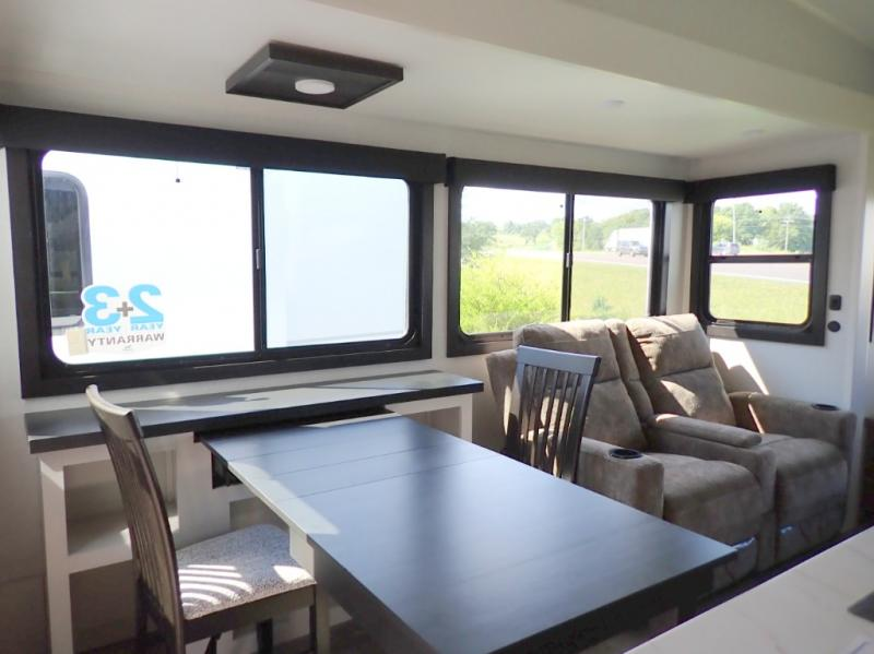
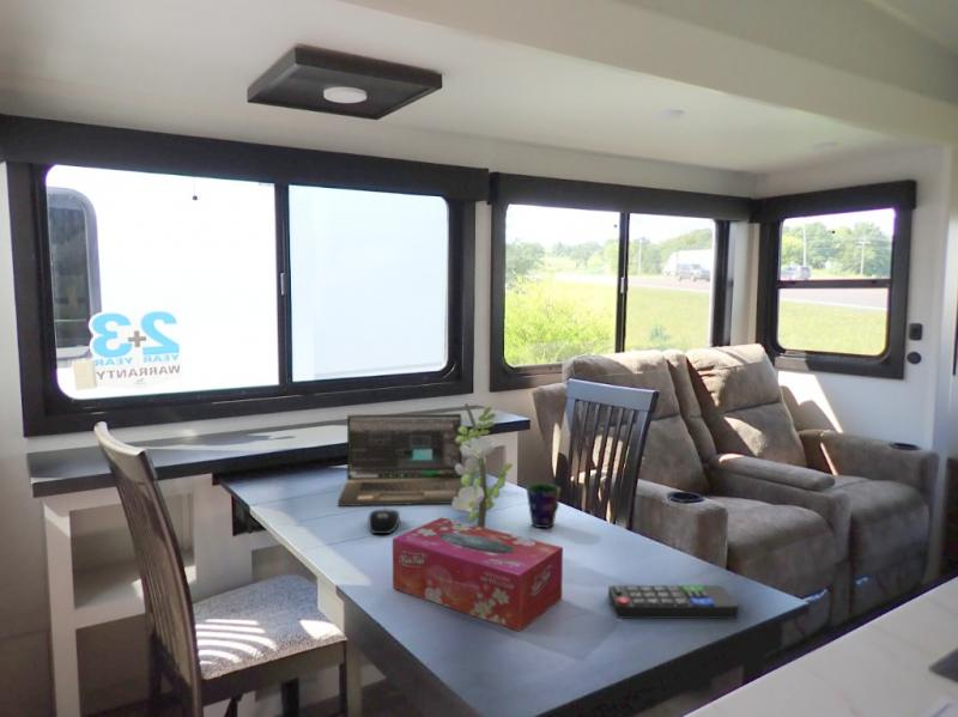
+ computer mouse [368,506,401,535]
+ cup [525,482,562,529]
+ laptop [336,412,465,508]
+ flower [450,402,514,528]
+ remote control [607,584,740,620]
+ tissue box [392,516,564,632]
